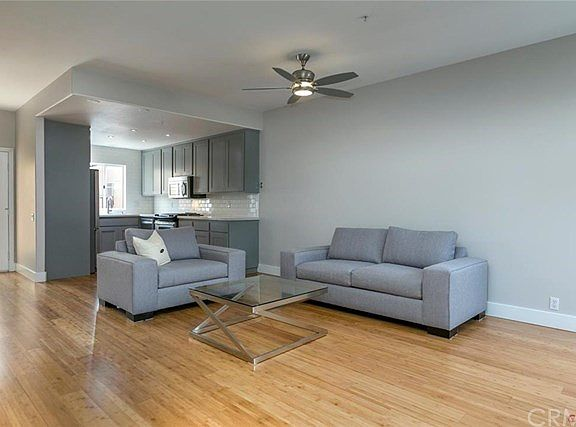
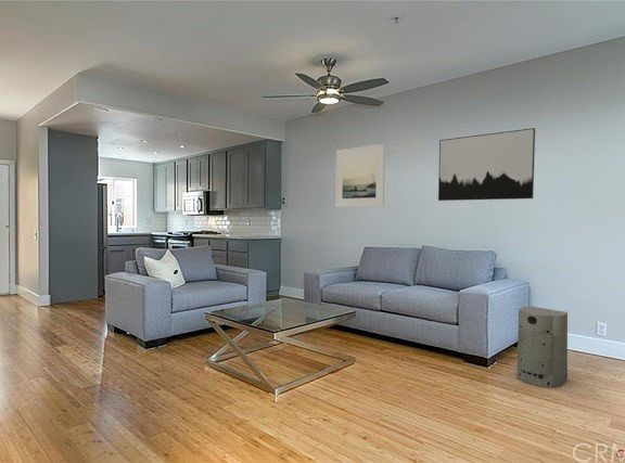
+ fan [515,306,569,389]
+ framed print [334,143,386,208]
+ wall art [437,127,536,202]
